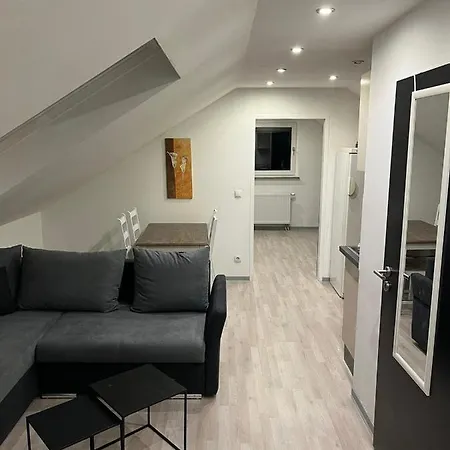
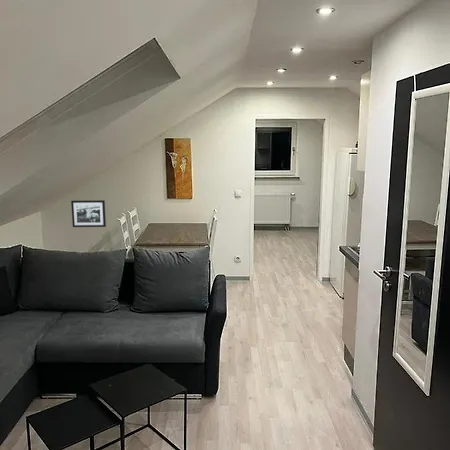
+ picture frame [70,199,107,228]
